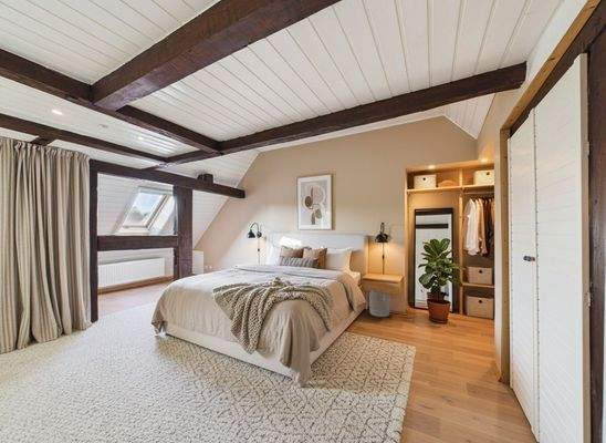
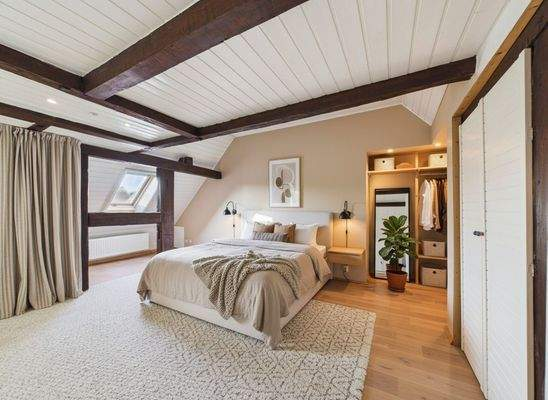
- waste bin [368,290,391,318]
